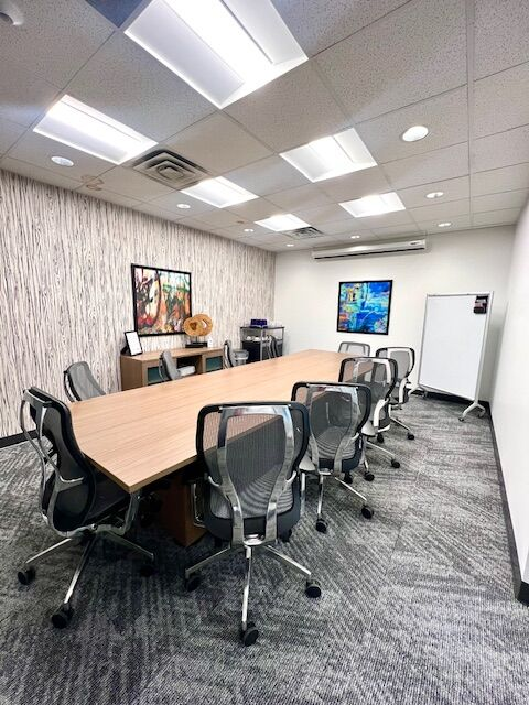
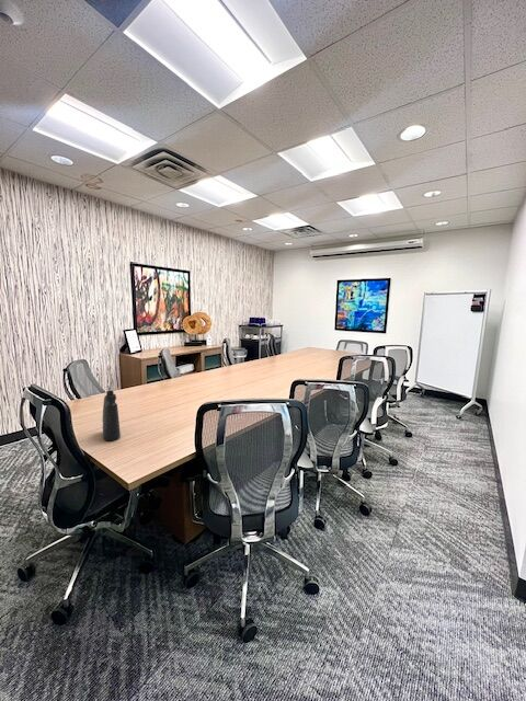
+ water bottle [101,390,122,443]
